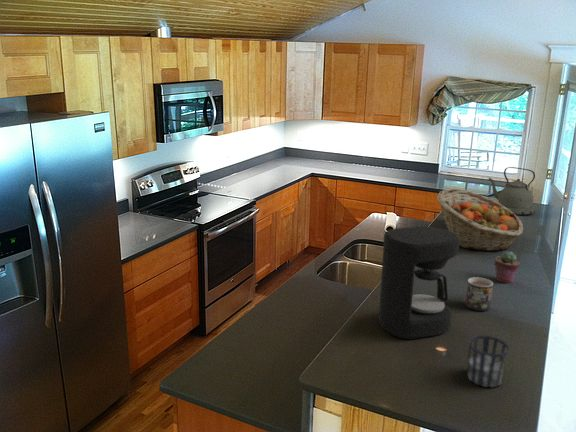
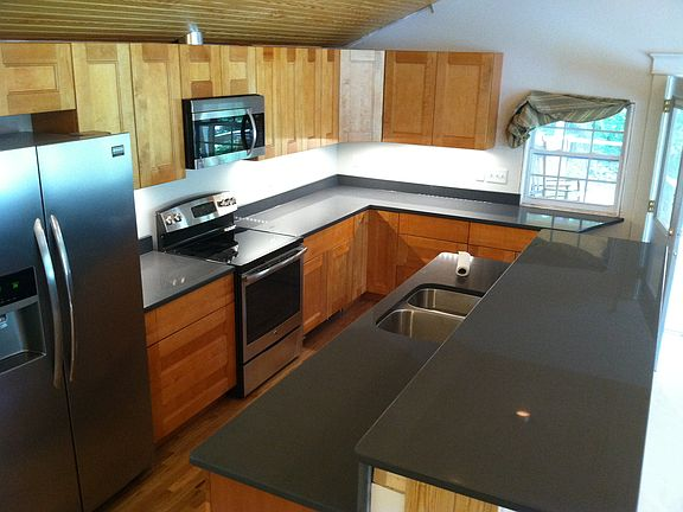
- potted succulent [494,251,521,284]
- fruit basket [436,188,524,252]
- cup [466,335,510,388]
- kettle [487,166,536,216]
- coffee maker [378,226,460,340]
- mug [464,276,494,312]
